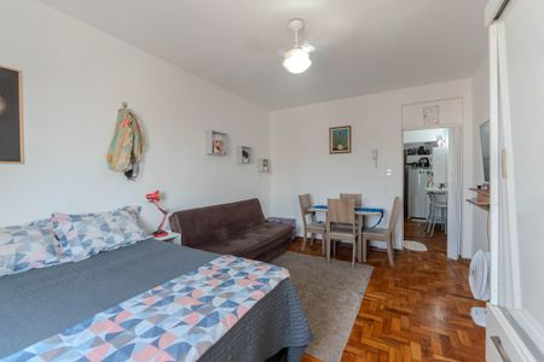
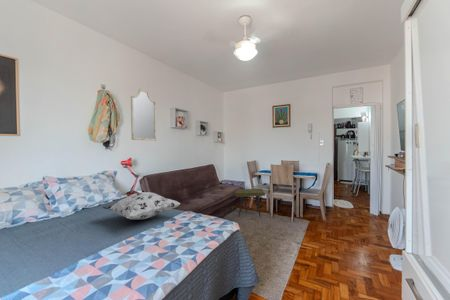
+ home mirror [130,88,157,142]
+ side table [234,187,266,217]
+ decorative pillow [102,191,181,221]
